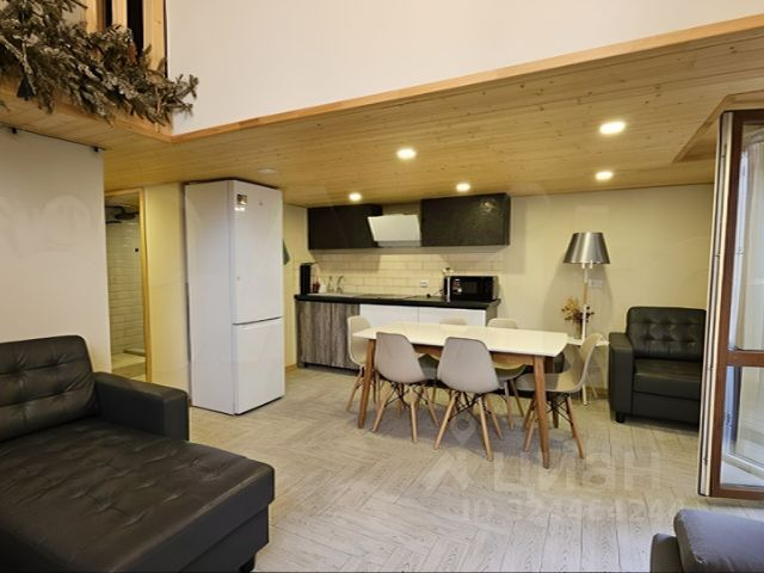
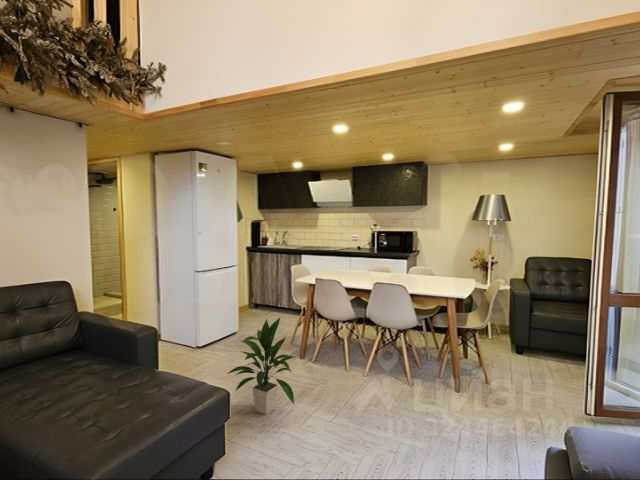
+ indoor plant [226,316,296,416]
